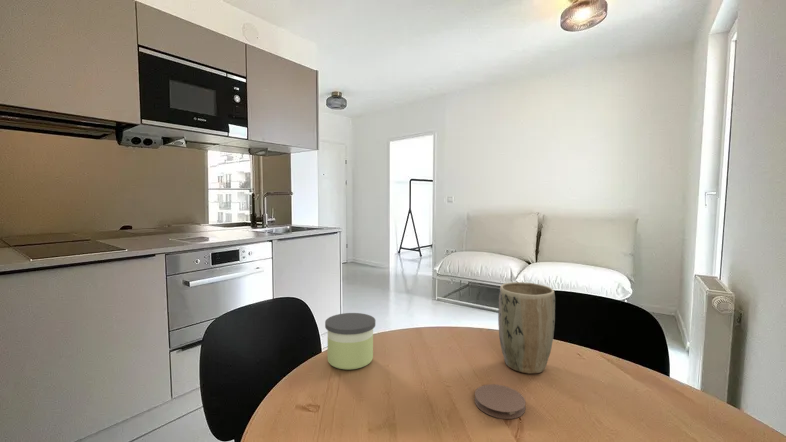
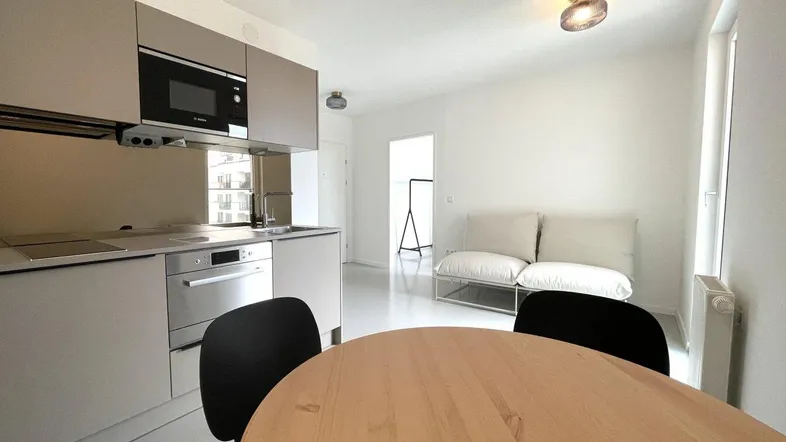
- candle [324,312,376,371]
- coaster [474,383,527,420]
- plant pot [497,281,556,375]
